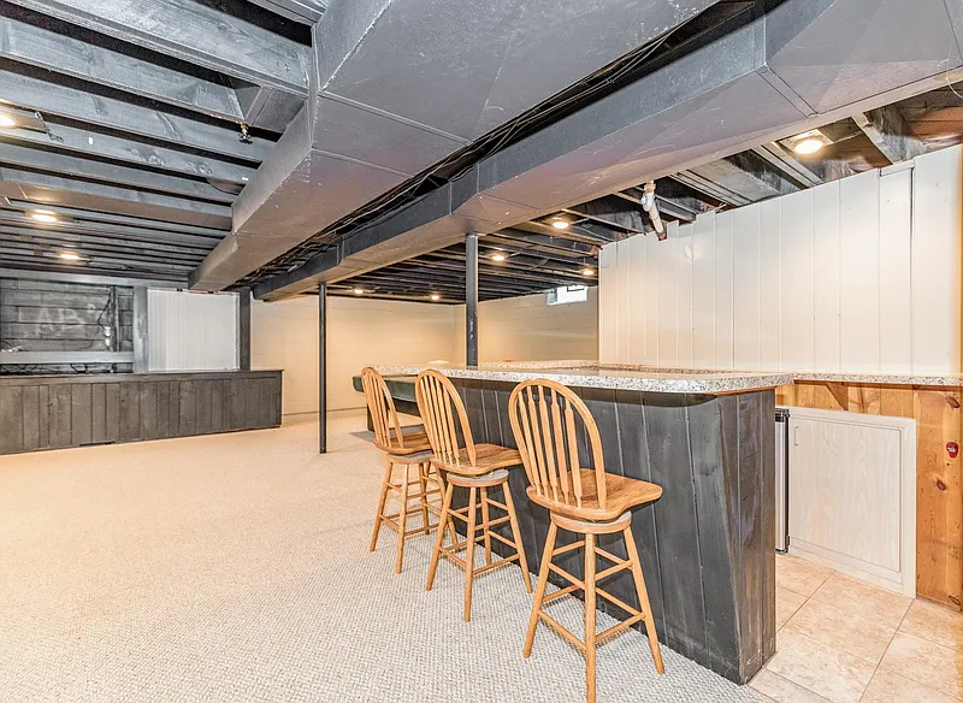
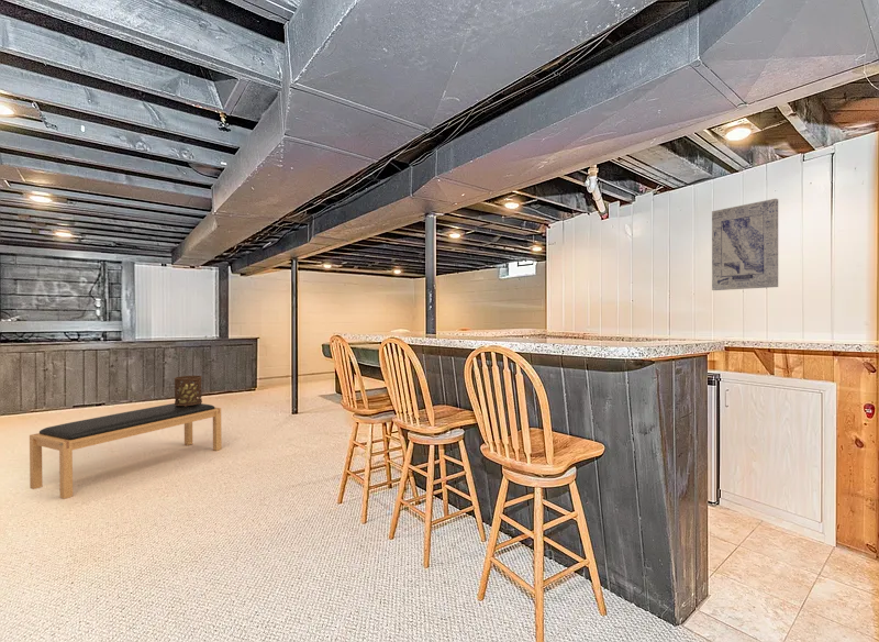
+ wall art [711,198,779,291]
+ bench [29,402,223,500]
+ lantern [174,375,203,407]
